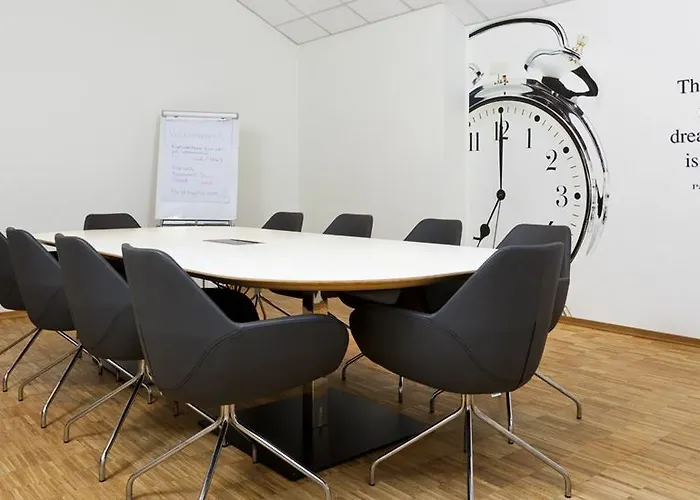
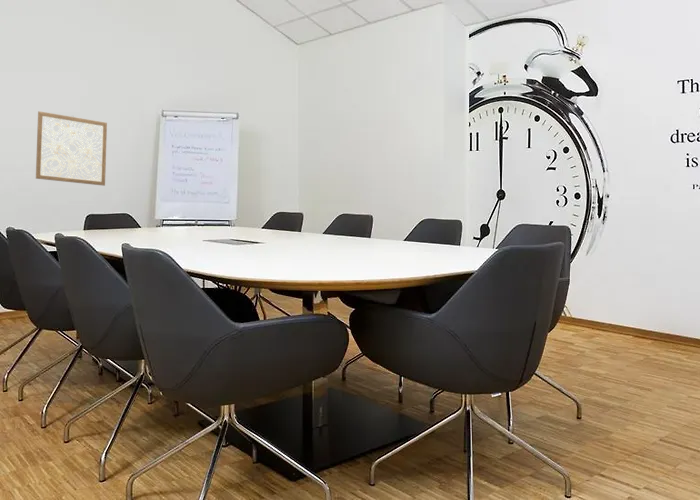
+ wall art [35,110,108,187]
